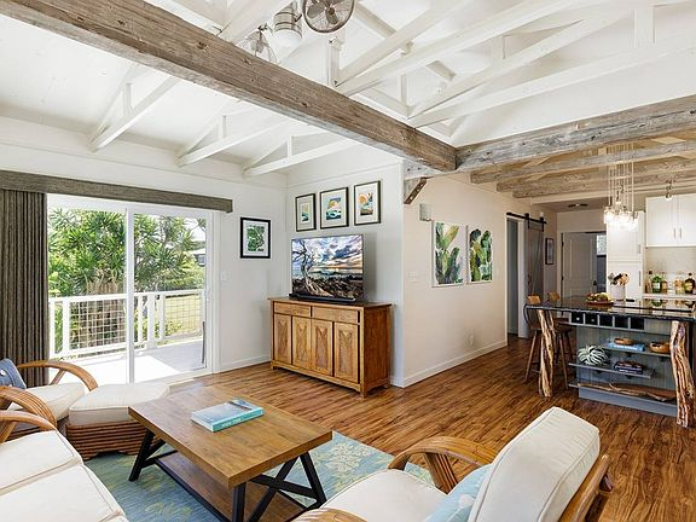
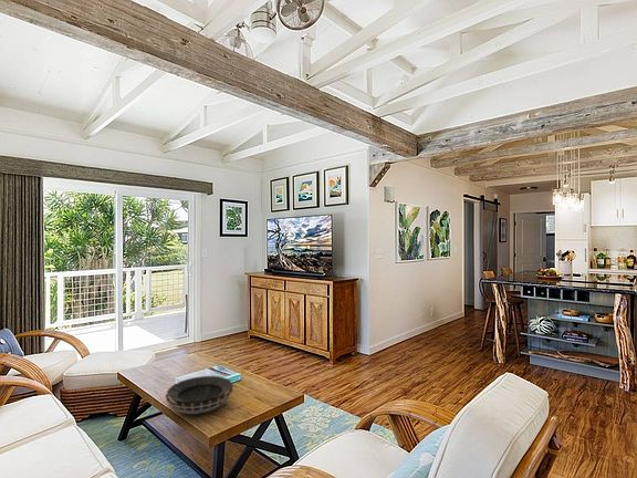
+ decorative bowl [164,375,234,415]
